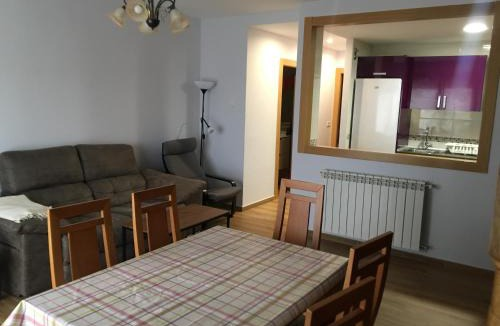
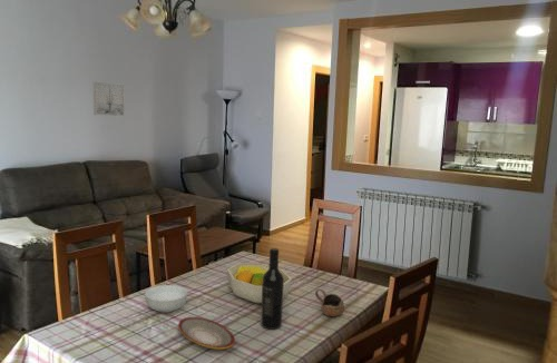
+ cup [314,287,345,317]
+ wall art [92,80,126,117]
+ fruit bowl [226,263,293,304]
+ plate [177,316,236,350]
+ cereal bowl [144,284,188,314]
+ wine bottle [260,247,284,331]
